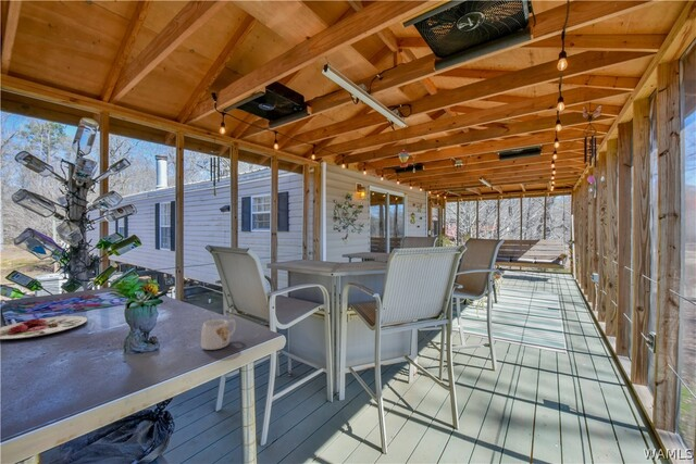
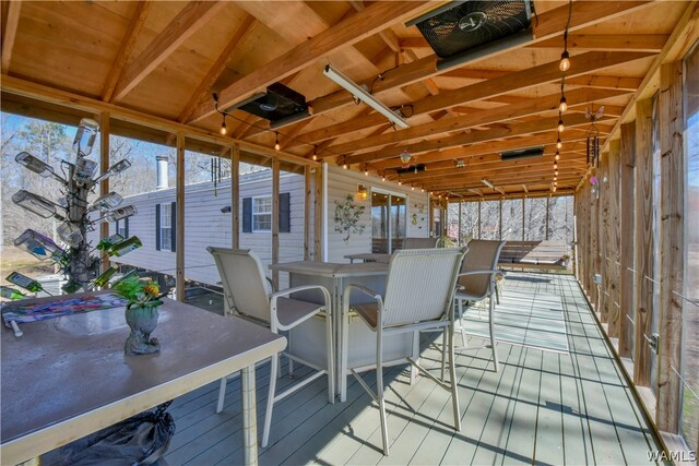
- plate [0,315,88,340]
- mug [200,318,237,351]
